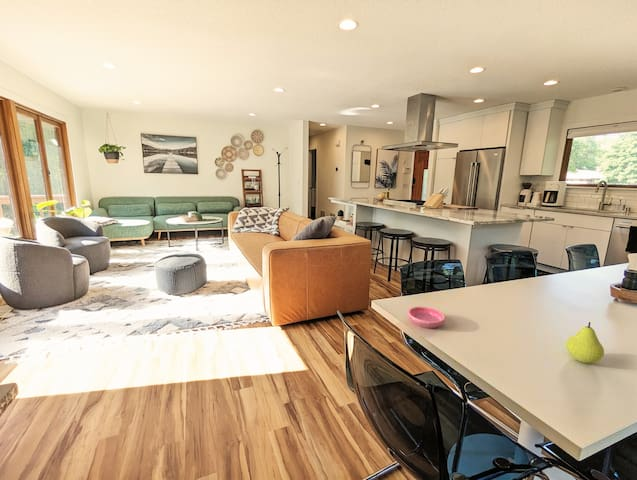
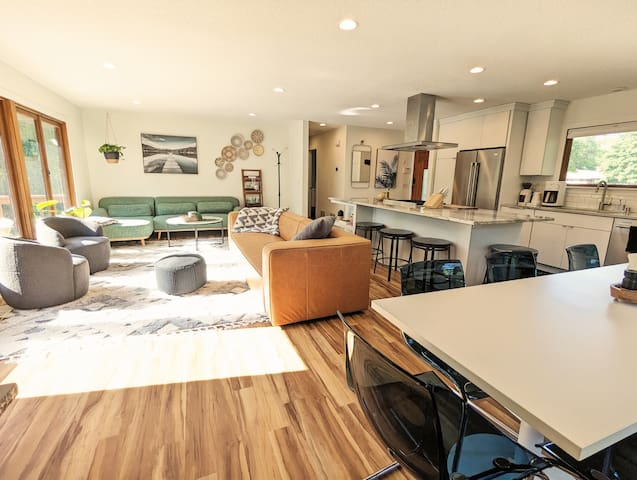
- saucer [407,306,446,329]
- fruit [565,321,605,364]
